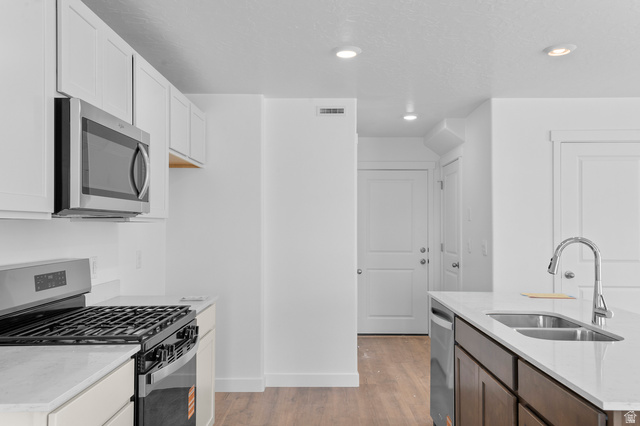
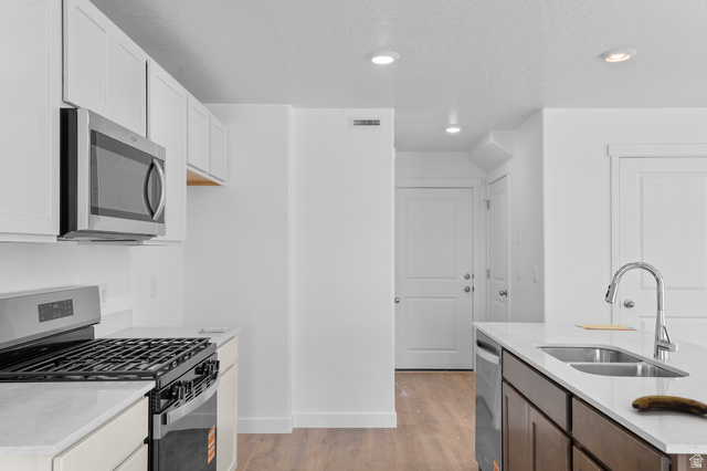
+ banana [631,395,707,416]
